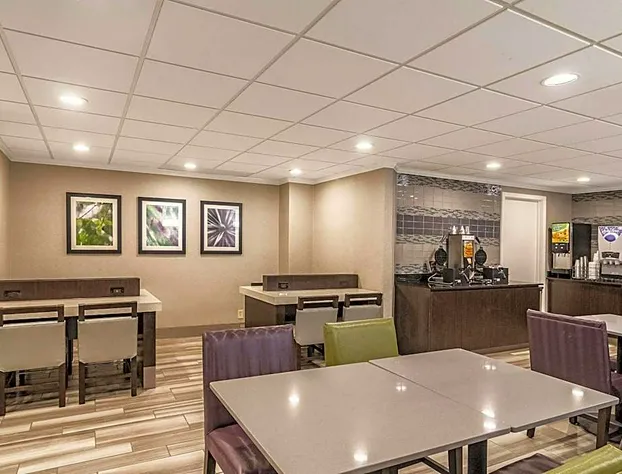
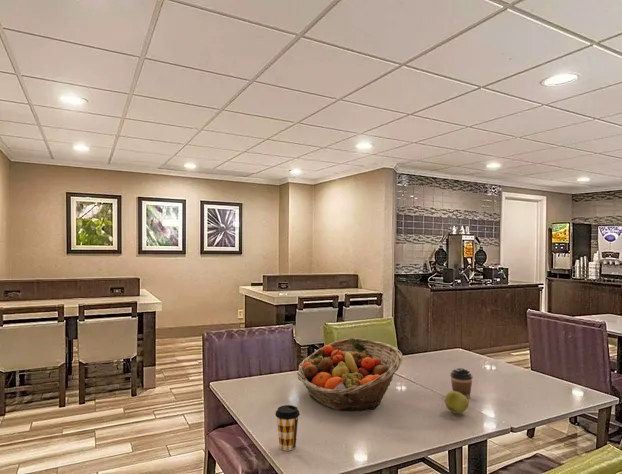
+ coffee cup [449,367,474,399]
+ apple [444,390,469,415]
+ fruit basket [296,337,404,412]
+ coffee cup [274,404,301,452]
